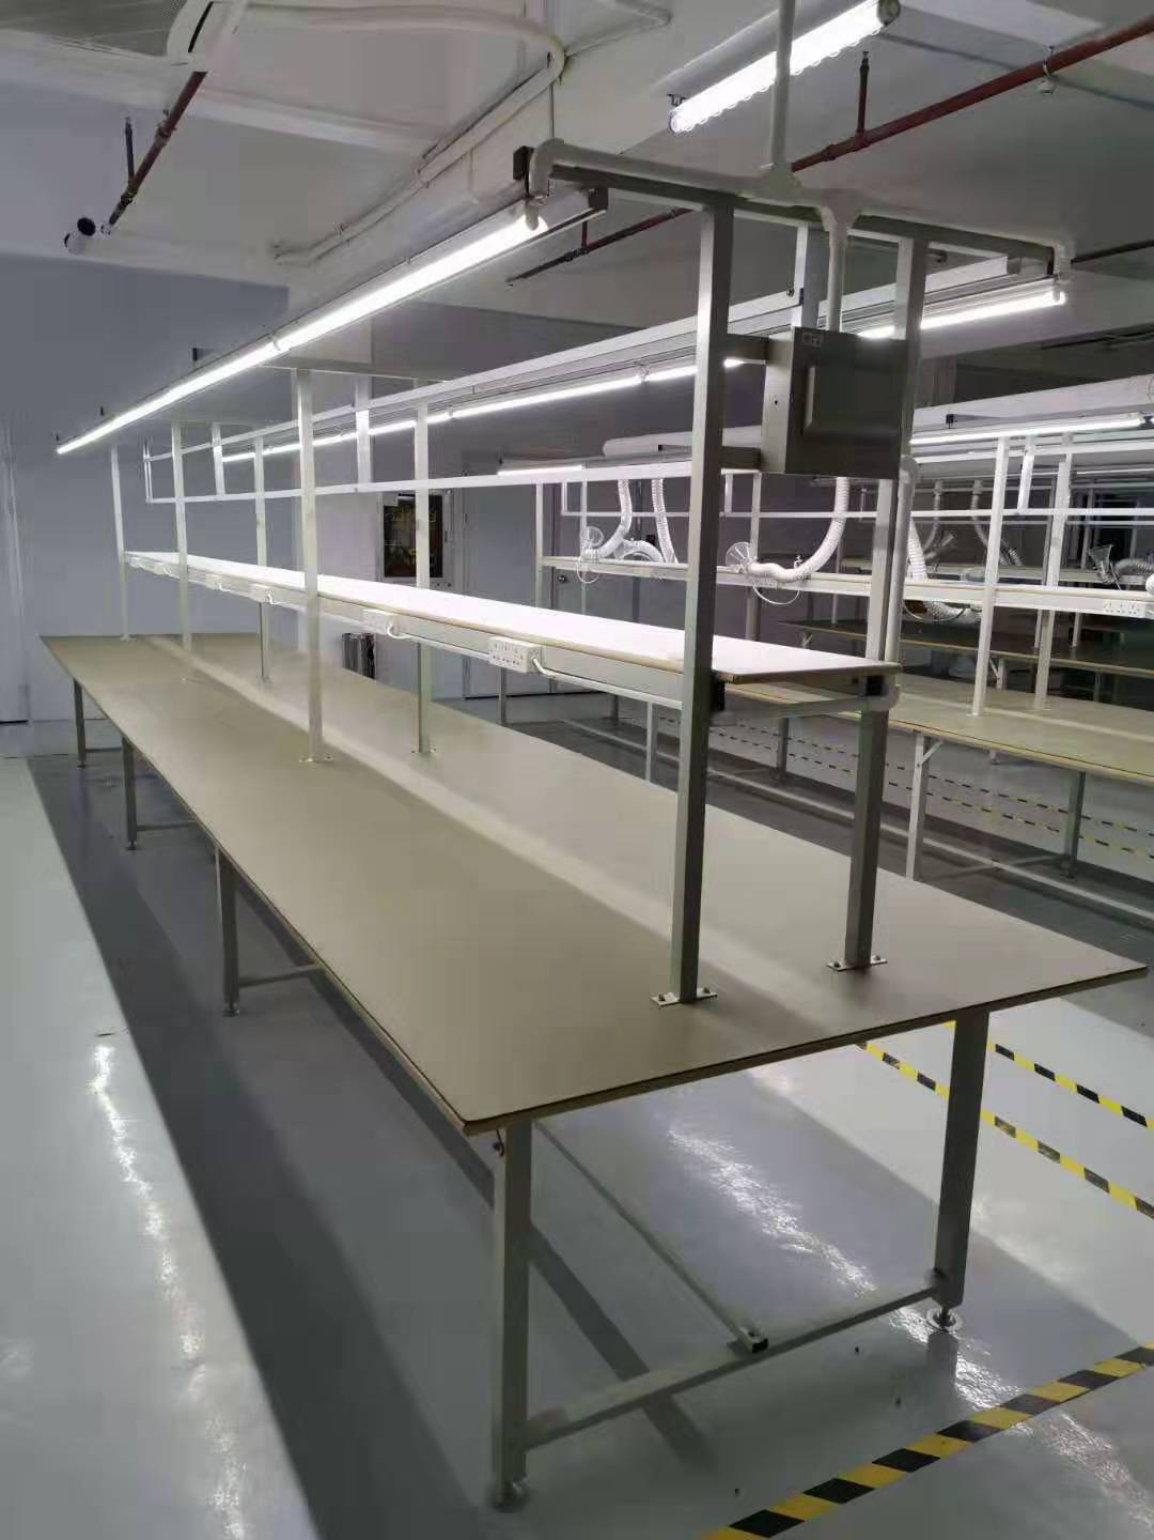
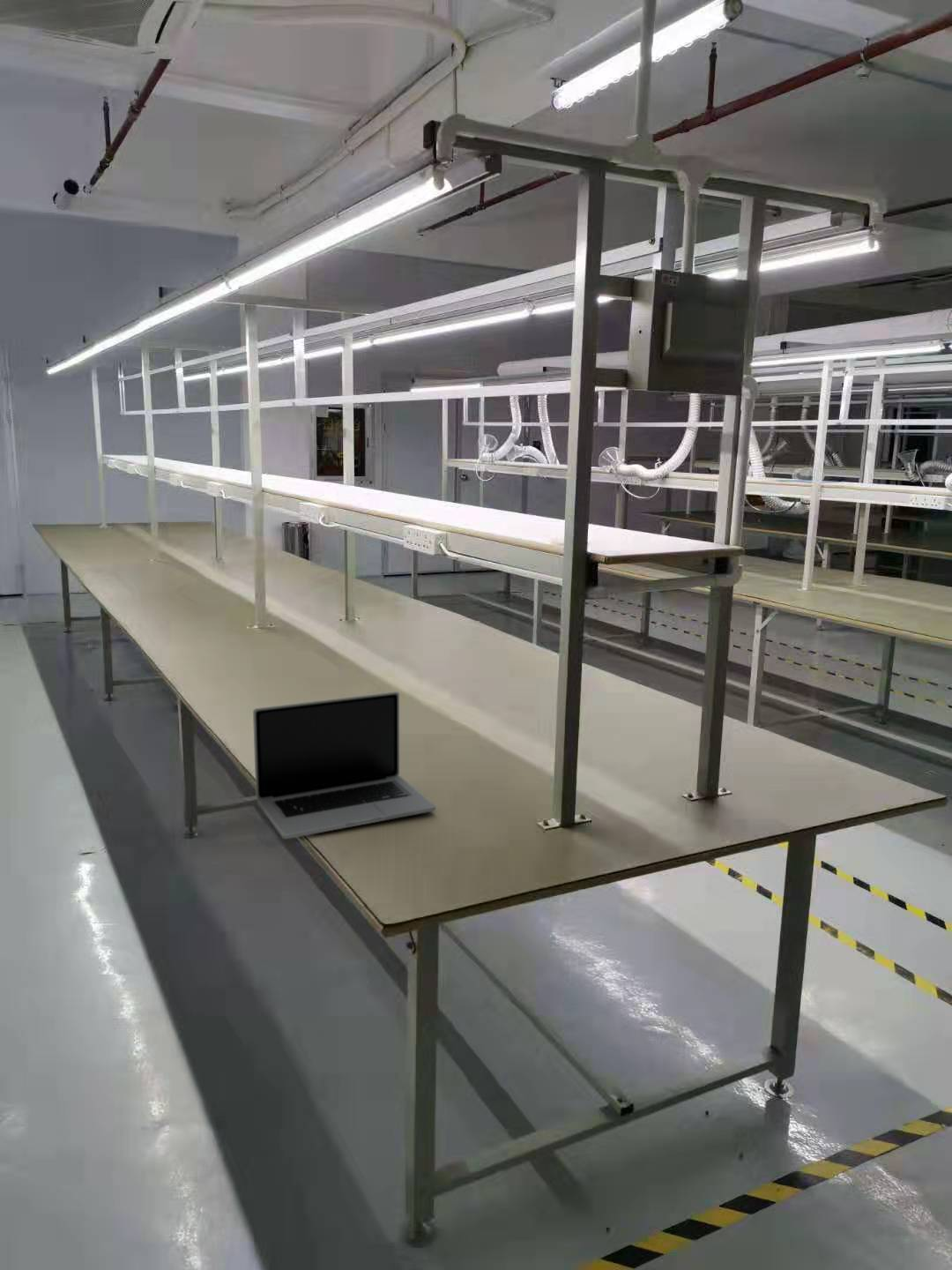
+ laptop [252,691,436,840]
